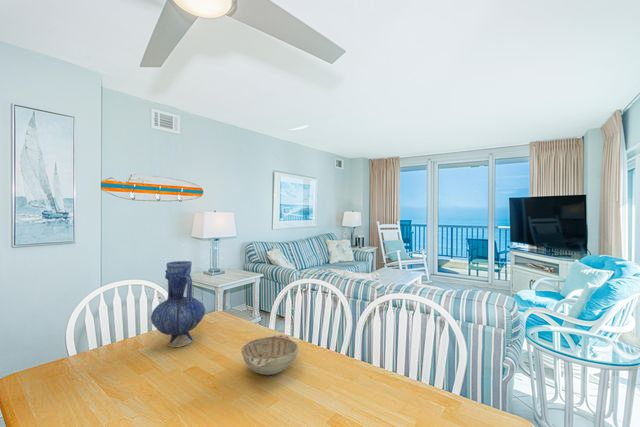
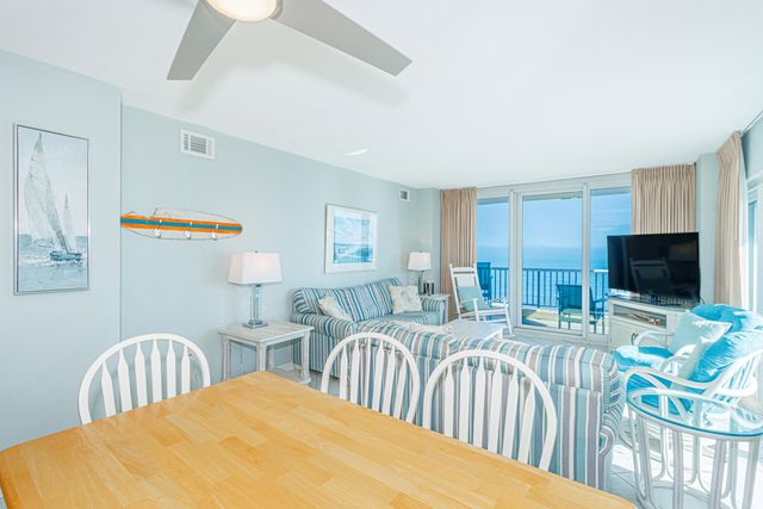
- decorative bowl [241,334,300,376]
- vase [150,260,206,348]
